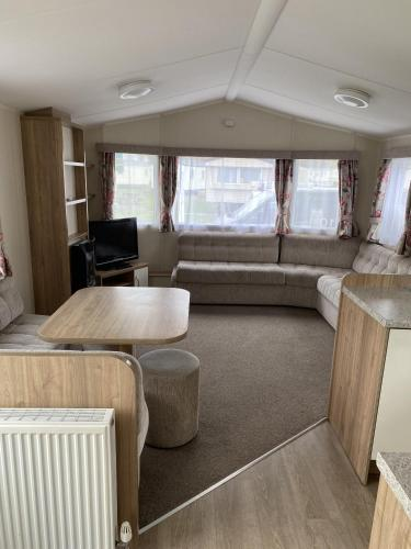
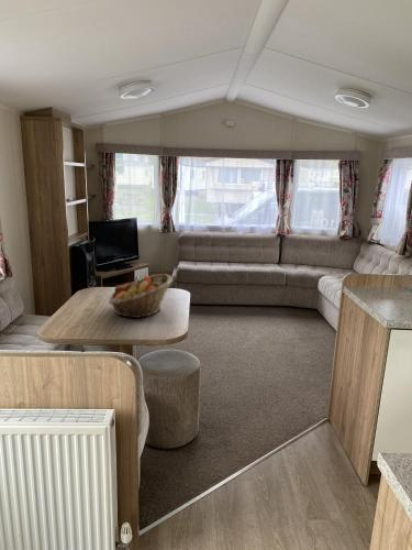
+ fruit basket [108,273,174,319]
